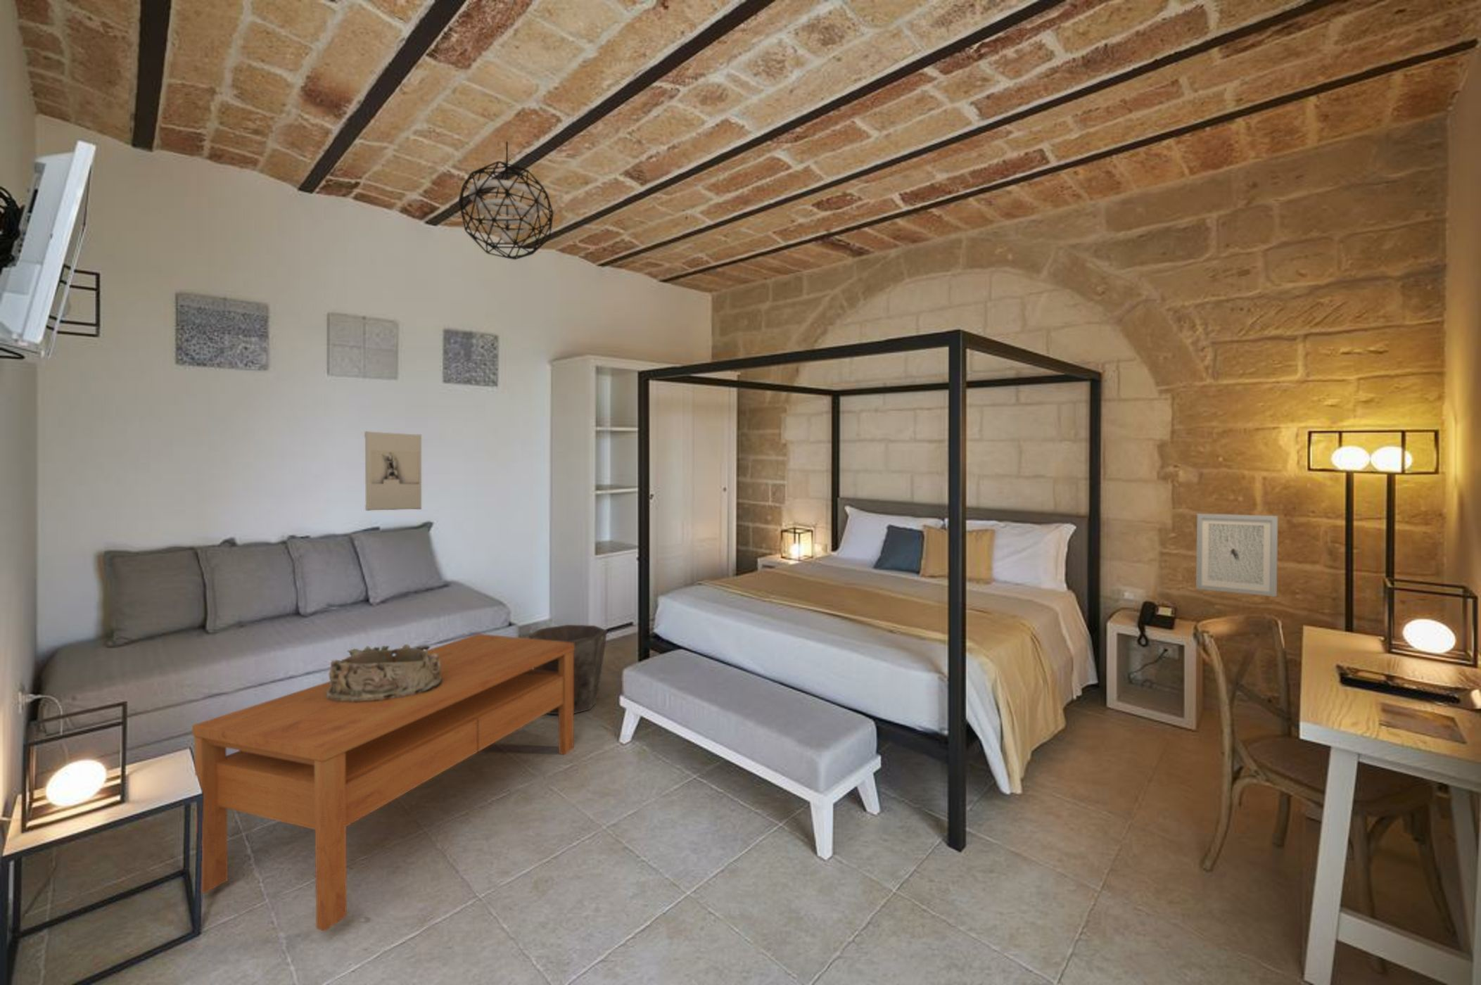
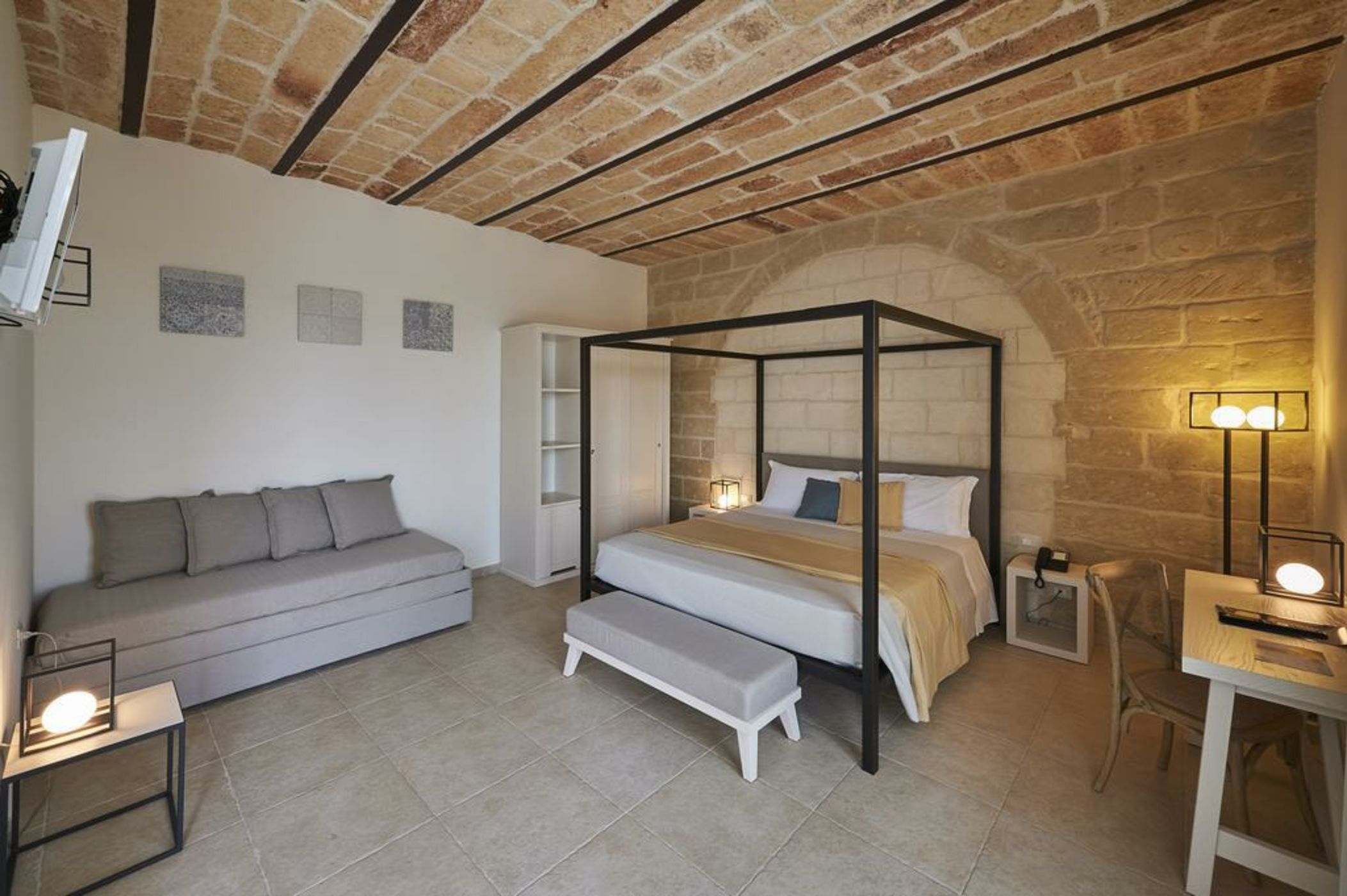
- waste bin [528,624,608,715]
- pendant light [458,141,554,261]
- coffee table [191,633,574,932]
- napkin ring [325,644,442,701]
- wall sculpture [364,431,422,511]
- wall art [1195,513,1279,597]
